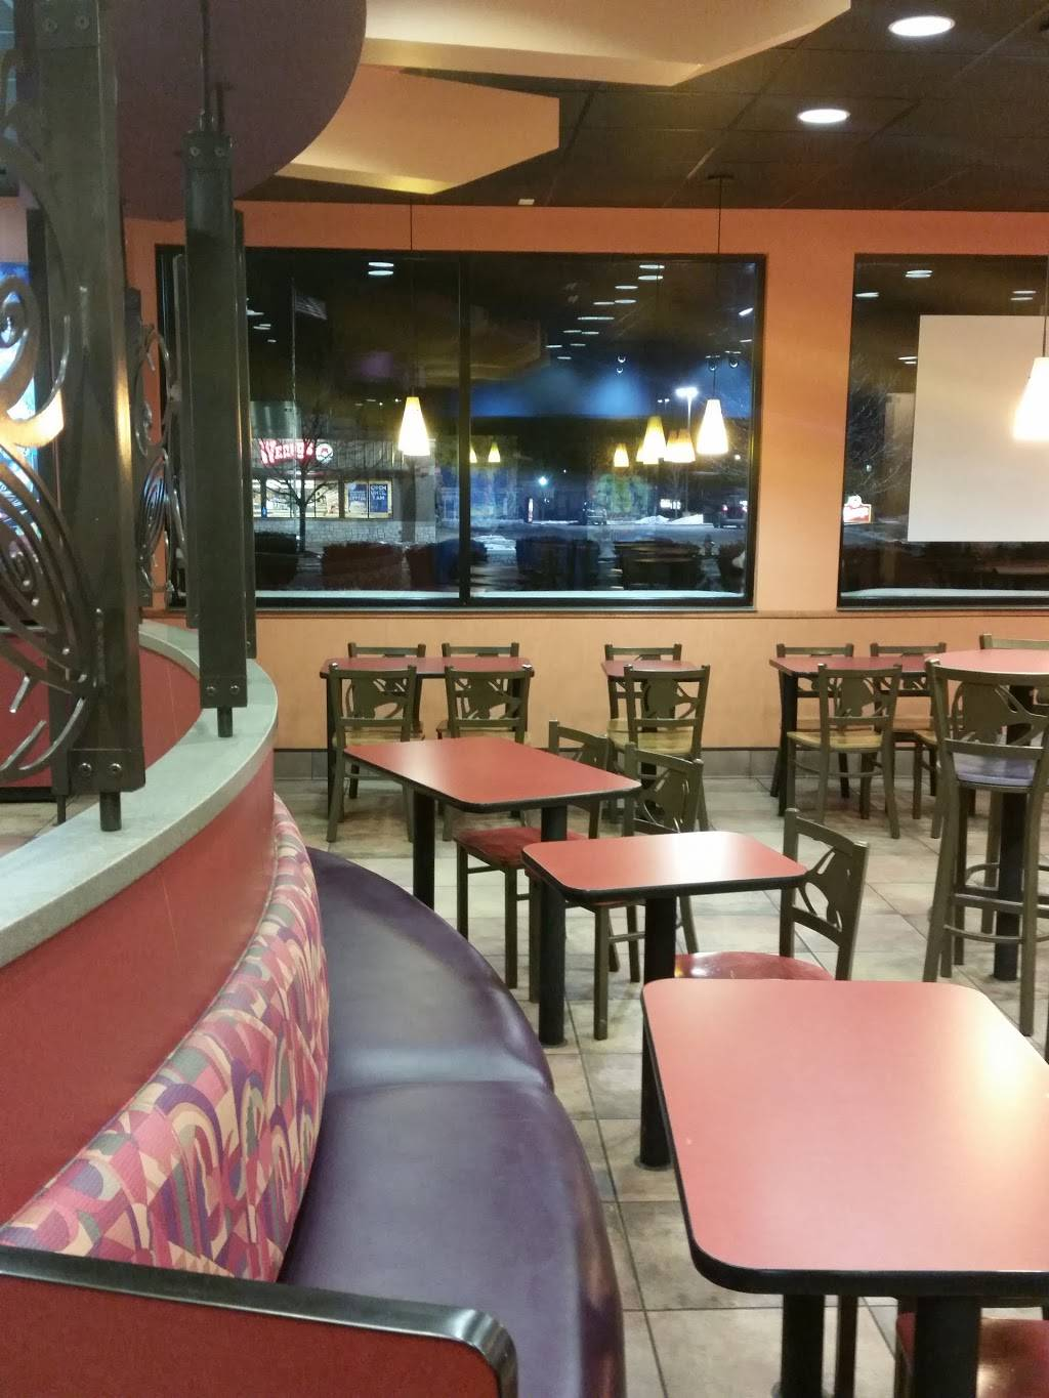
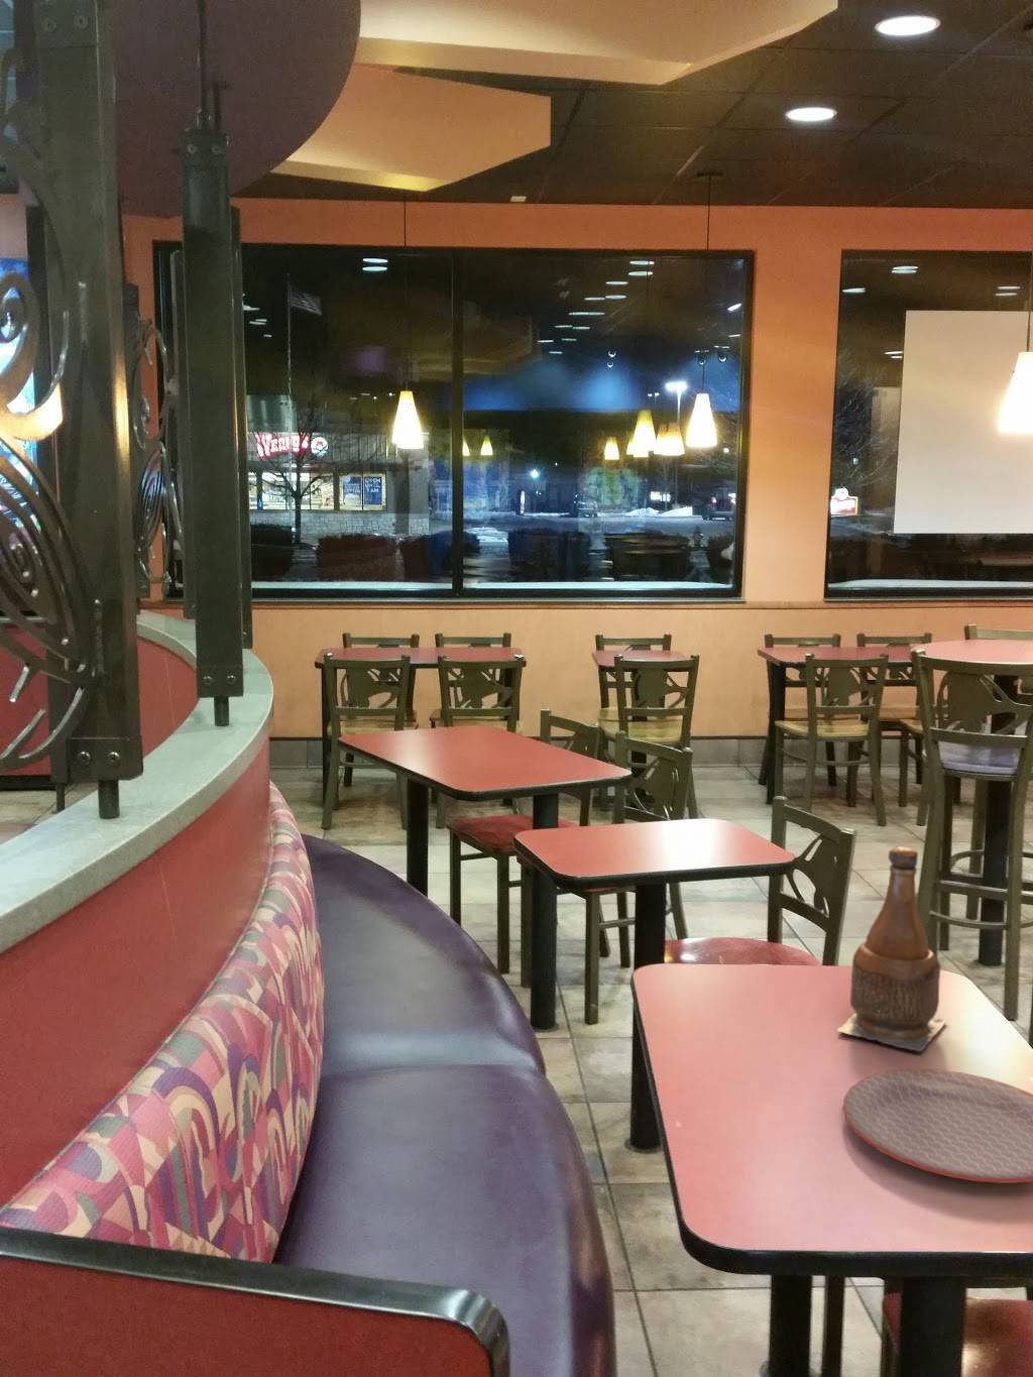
+ plate [841,1069,1033,1184]
+ bottle [837,845,947,1053]
